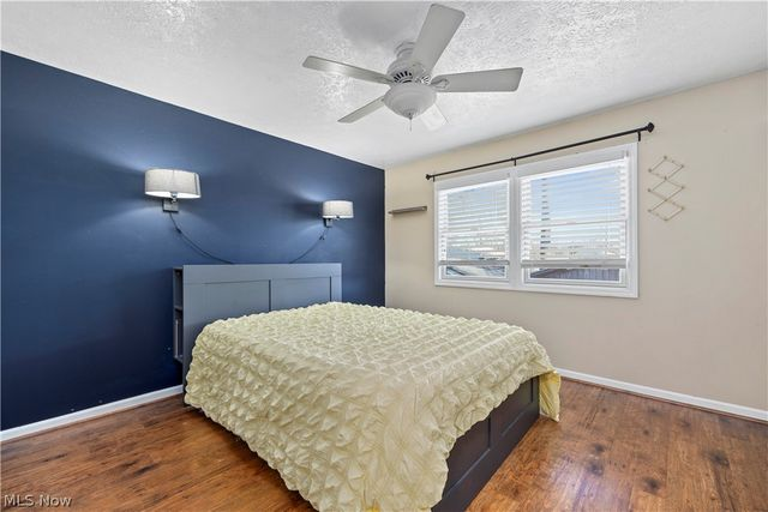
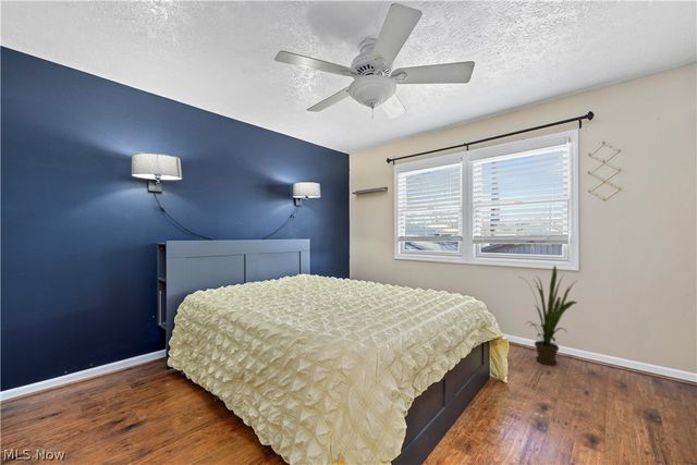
+ house plant [517,265,578,366]
